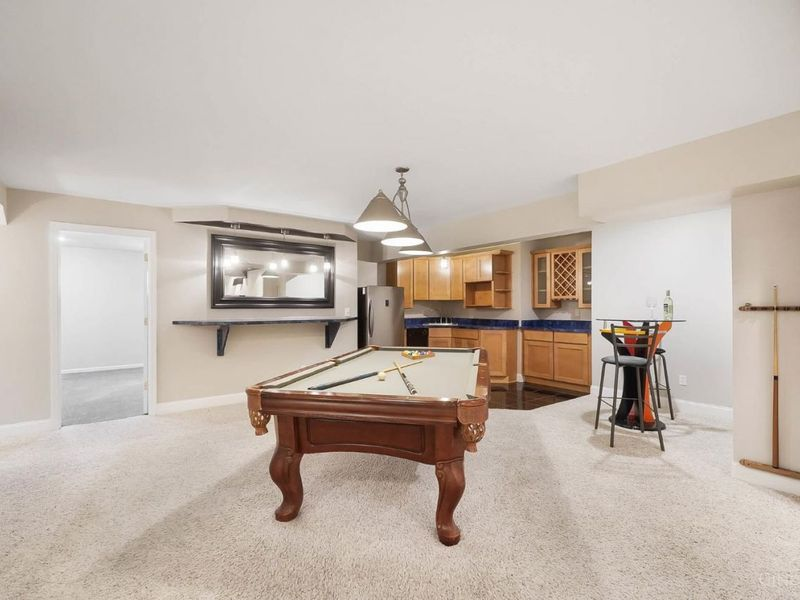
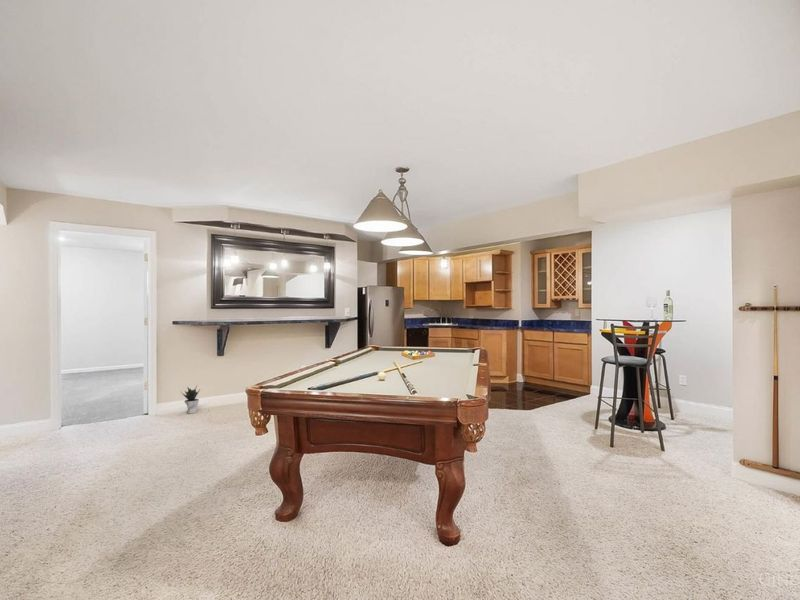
+ potted plant [180,385,201,415]
